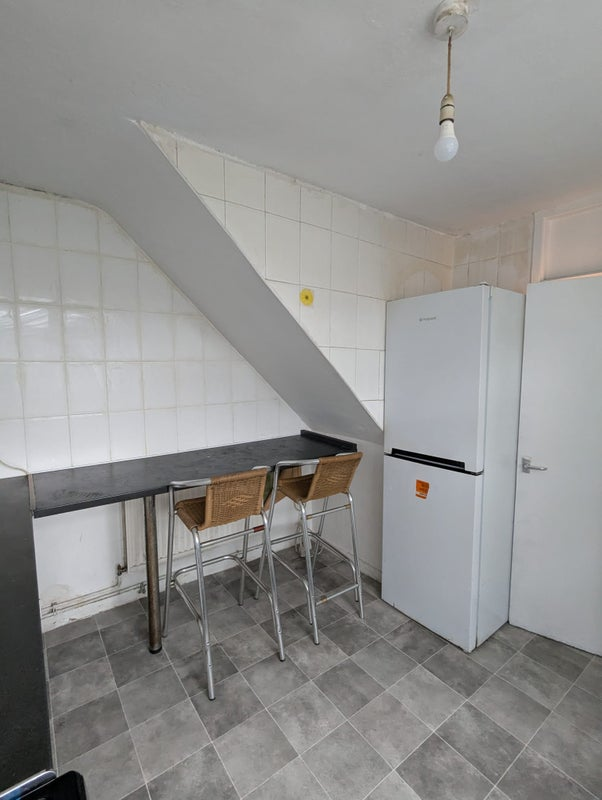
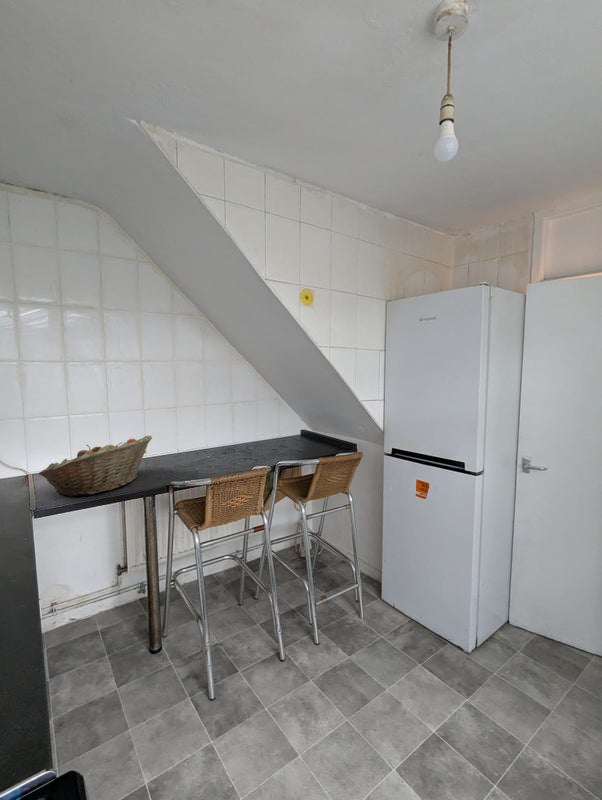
+ fruit basket [37,434,153,498]
